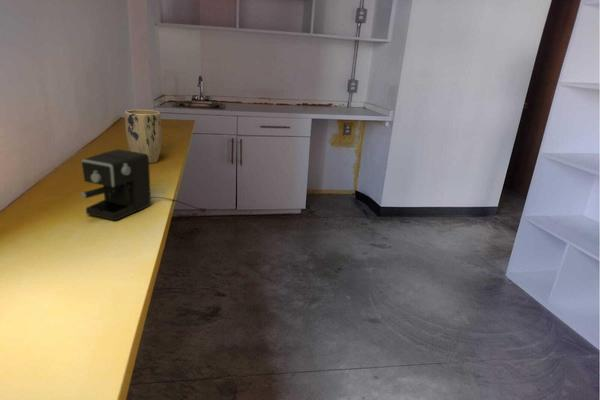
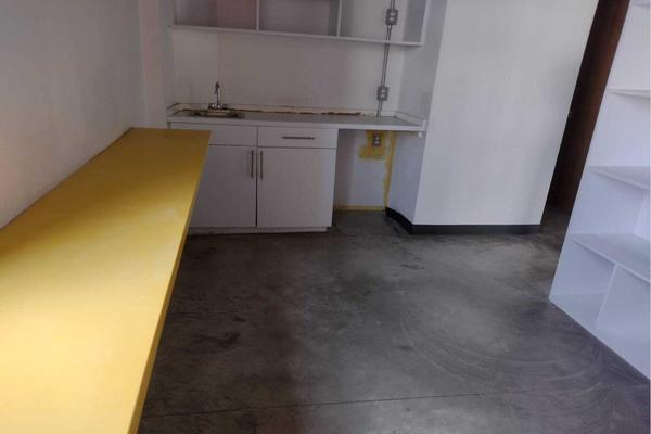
- plant pot [124,109,163,165]
- coffee maker [80,148,208,221]
